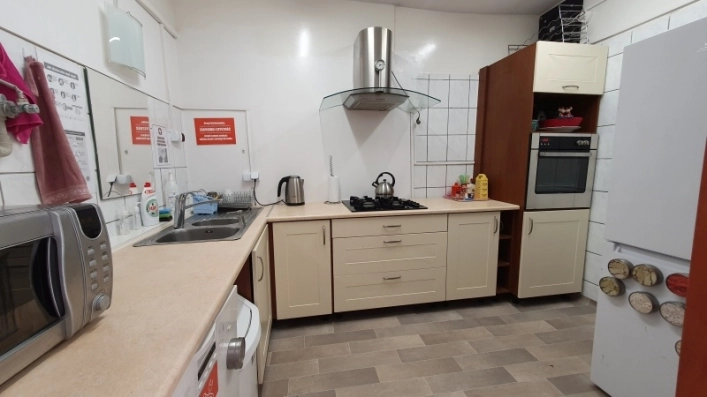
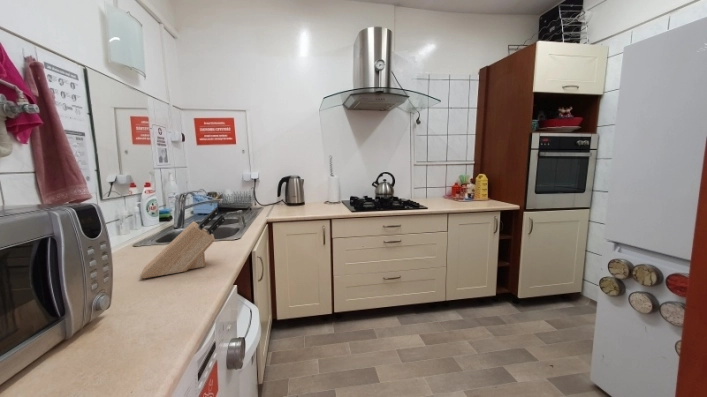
+ knife block [139,206,226,279]
